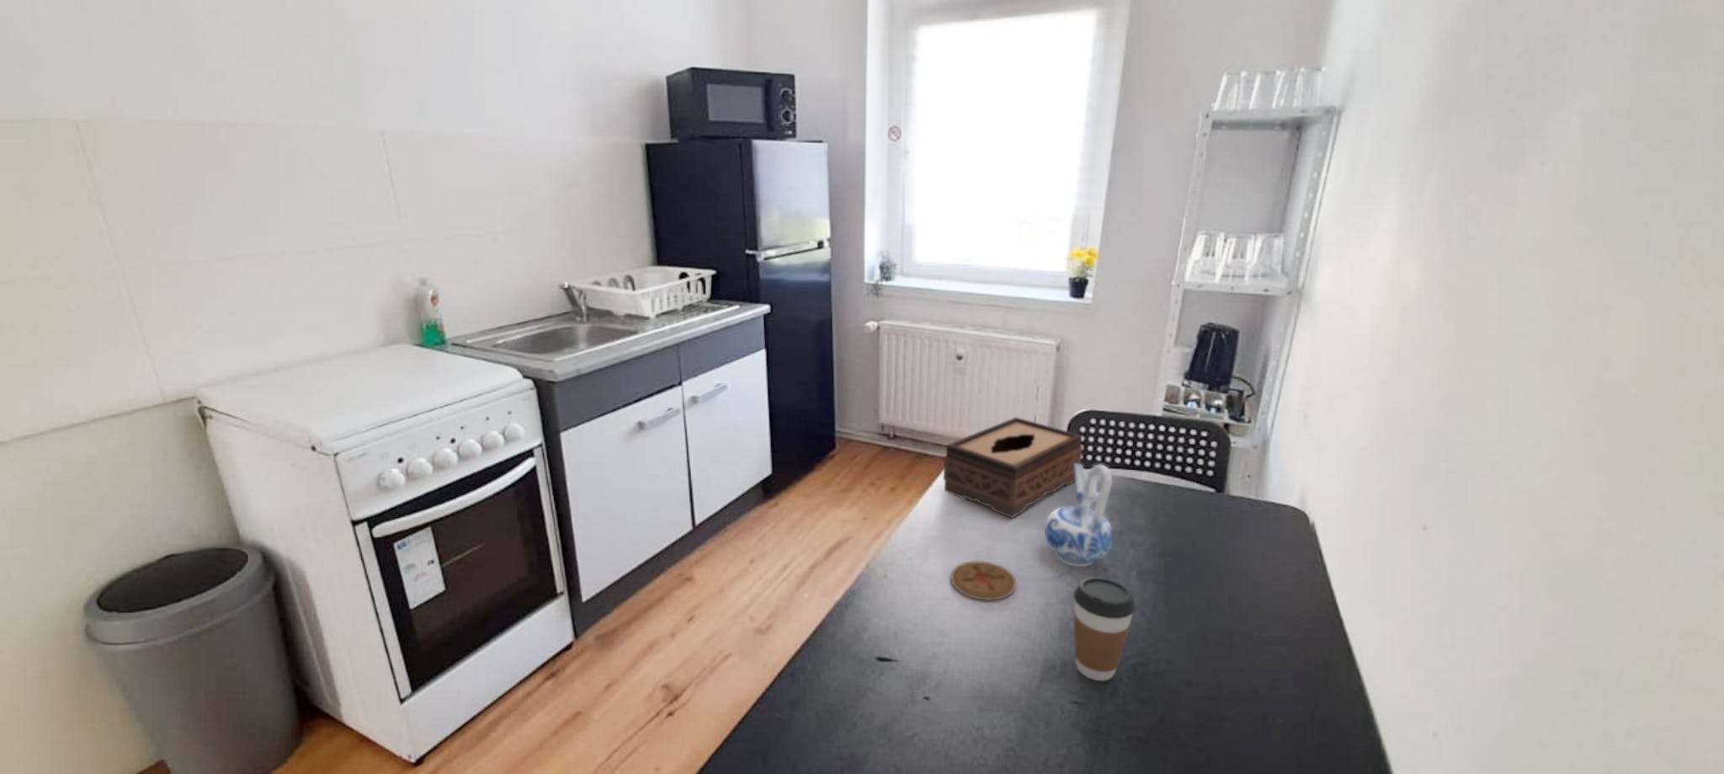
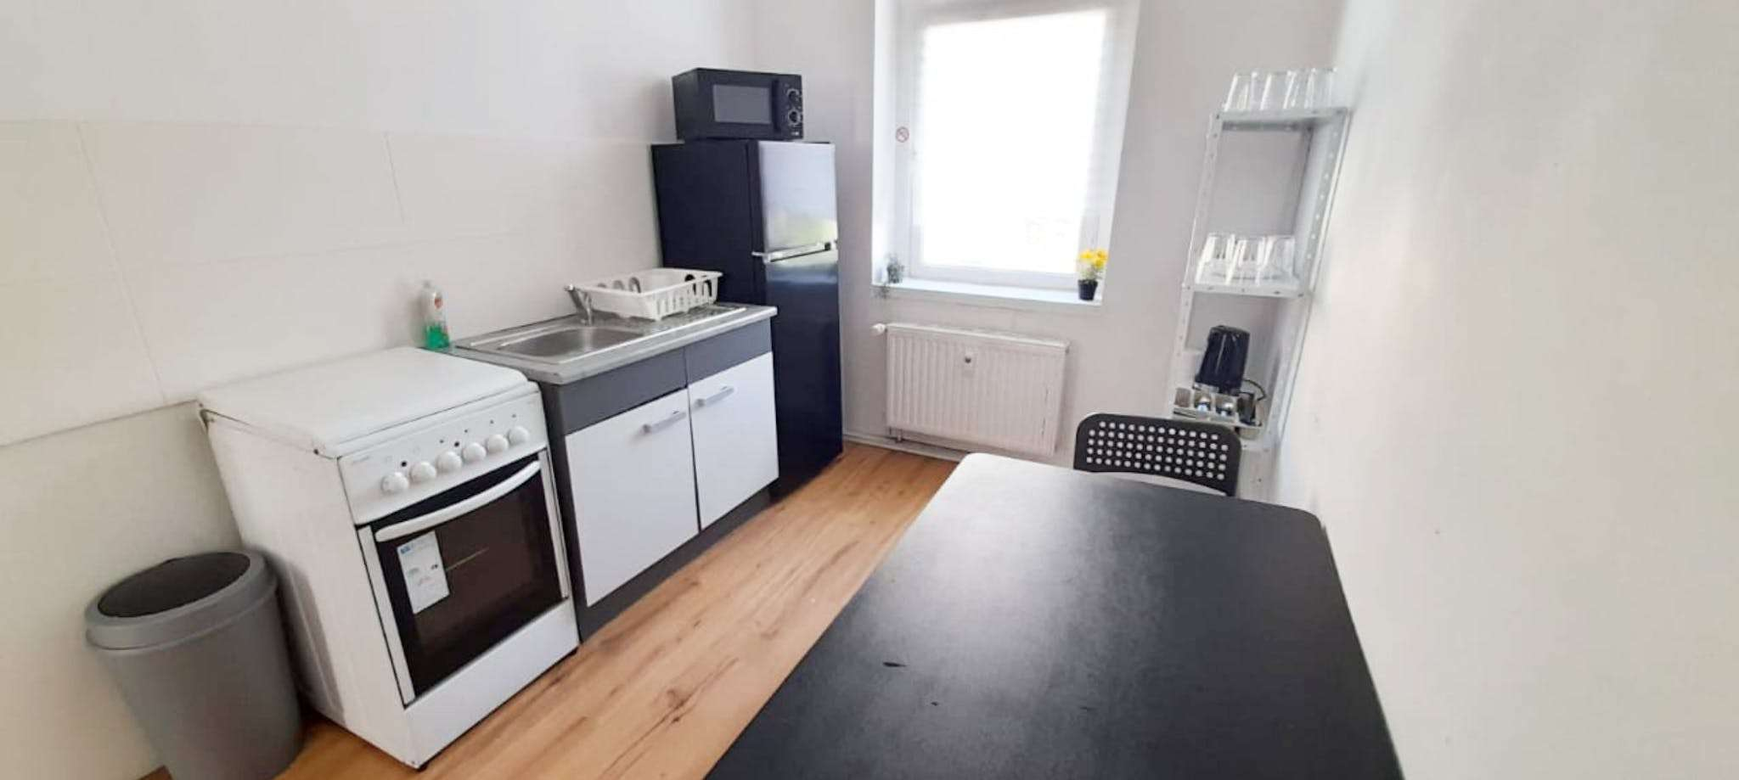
- coaster [950,560,1017,600]
- coffee cup [1072,576,1136,682]
- ceramic pitcher [1043,463,1114,567]
- tissue box [942,417,1083,519]
